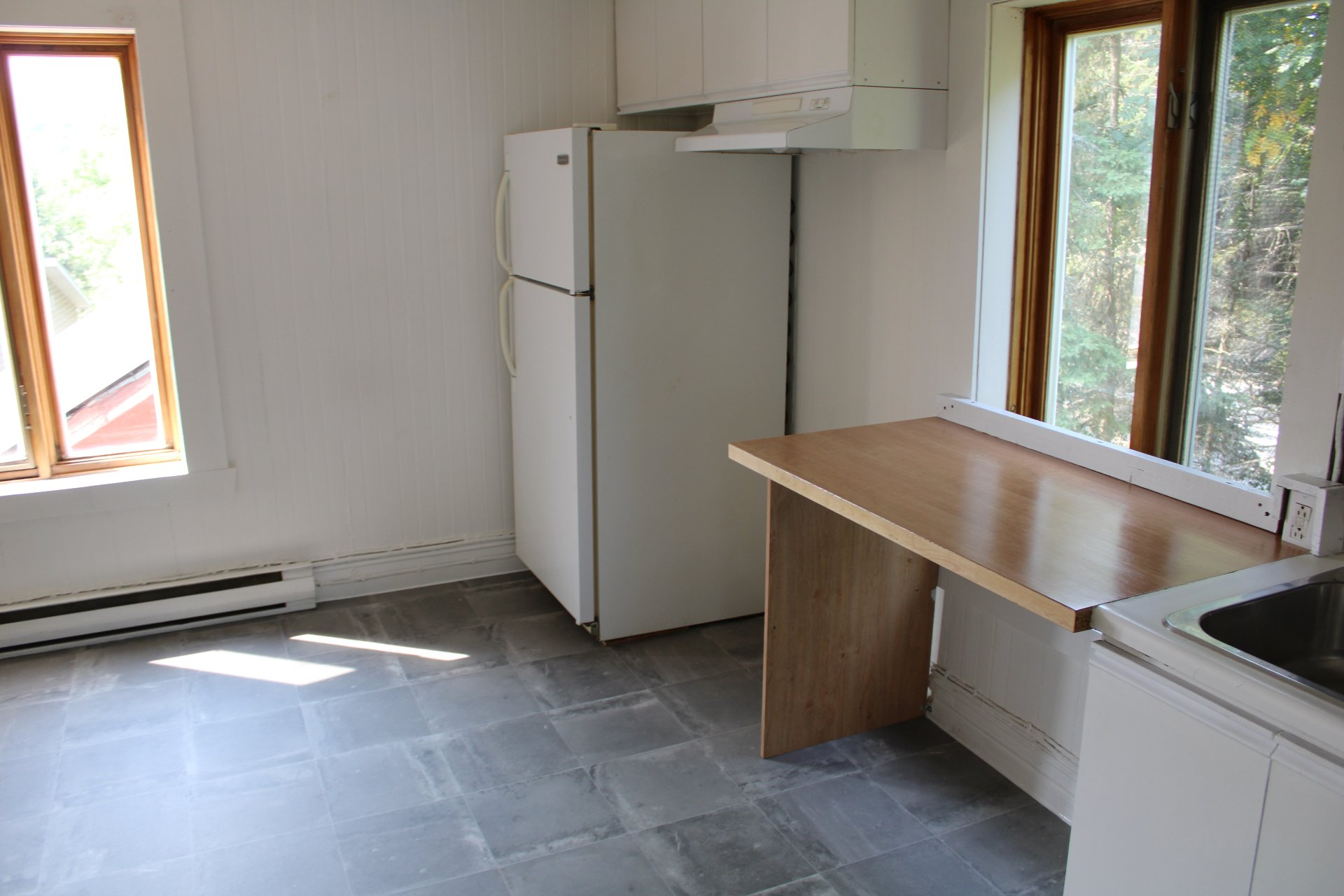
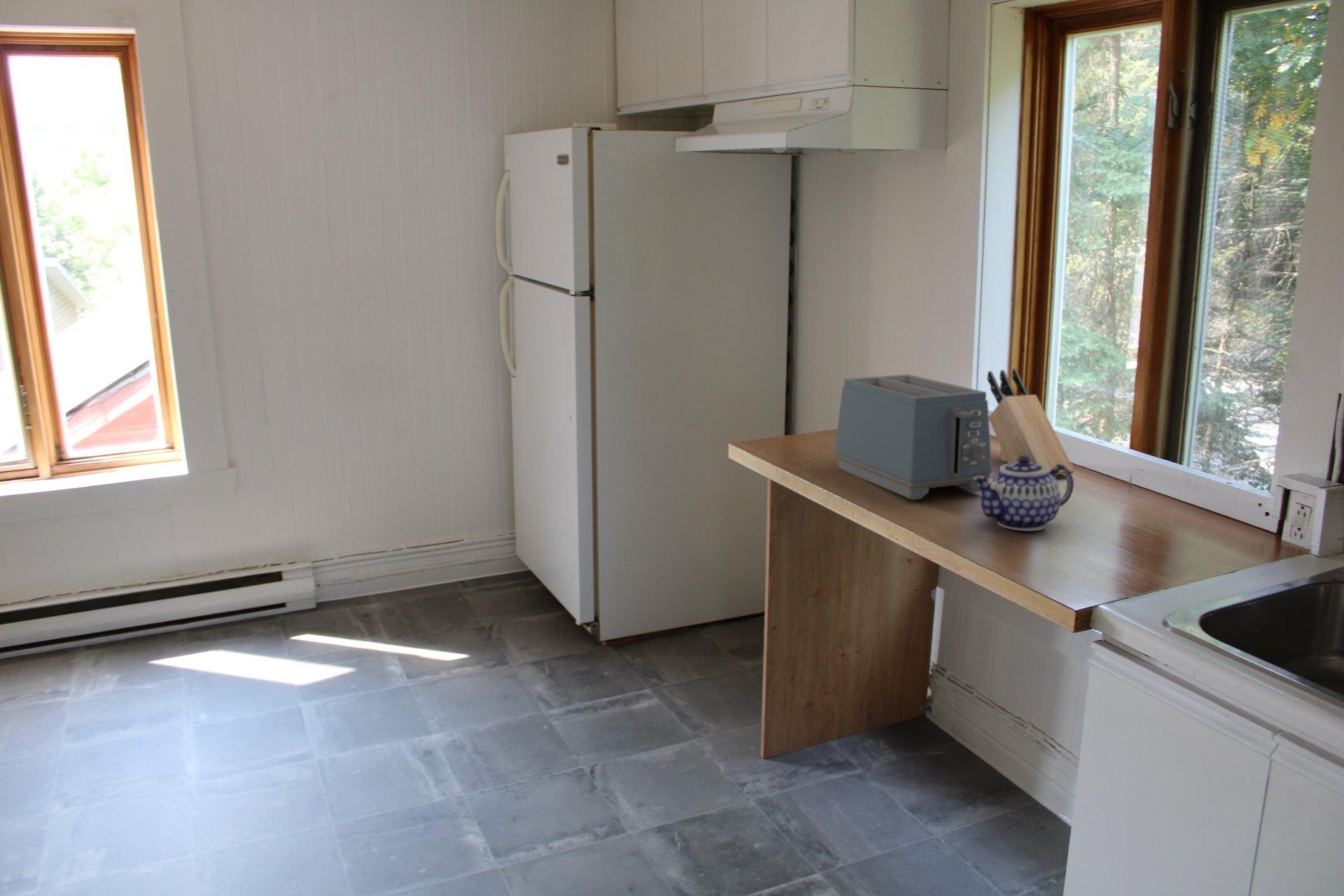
+ toaster [834,374,993,500]
+ knife block [986,368,1076,475]
+ teapot [972,456,1075,532]
